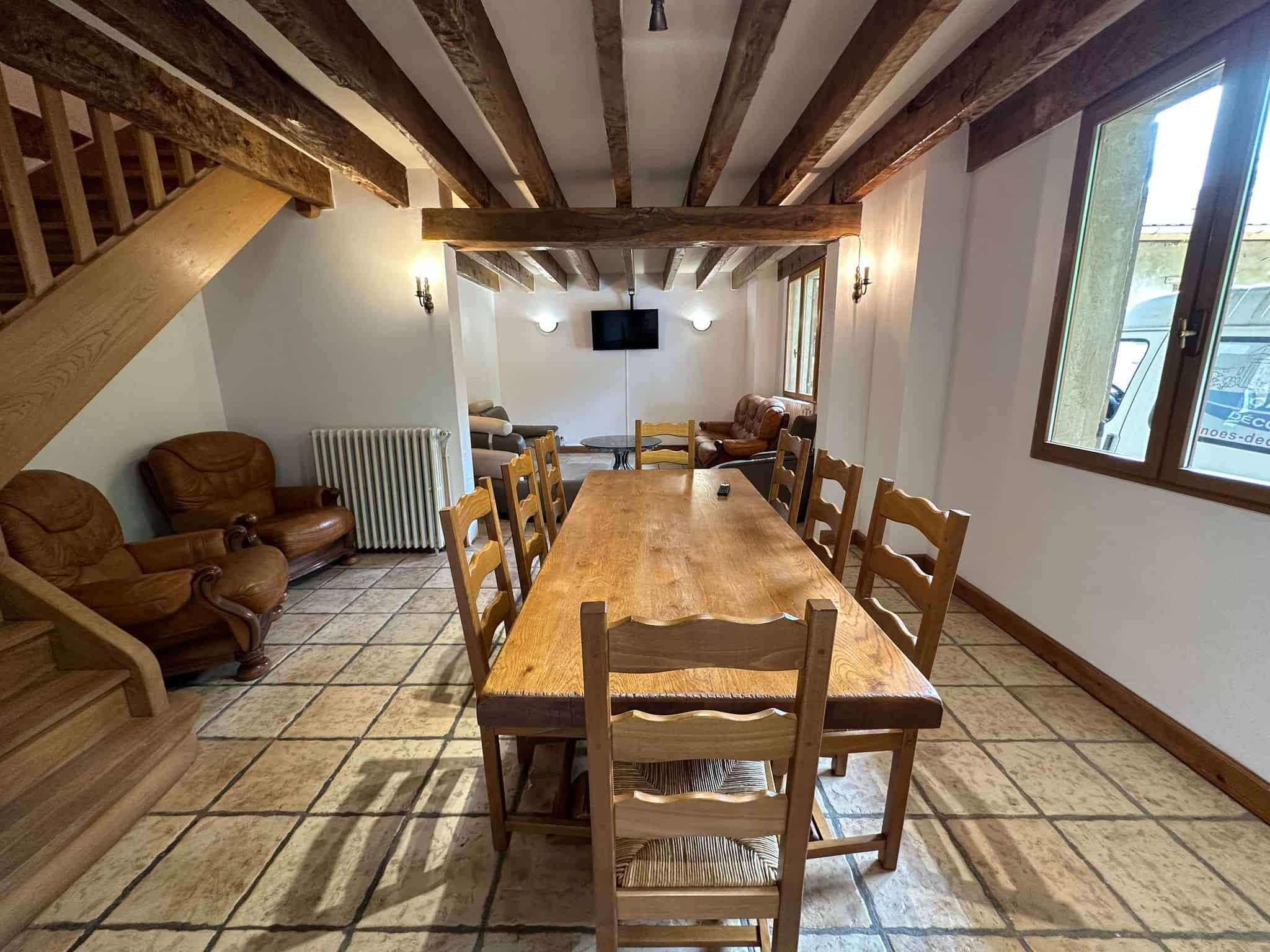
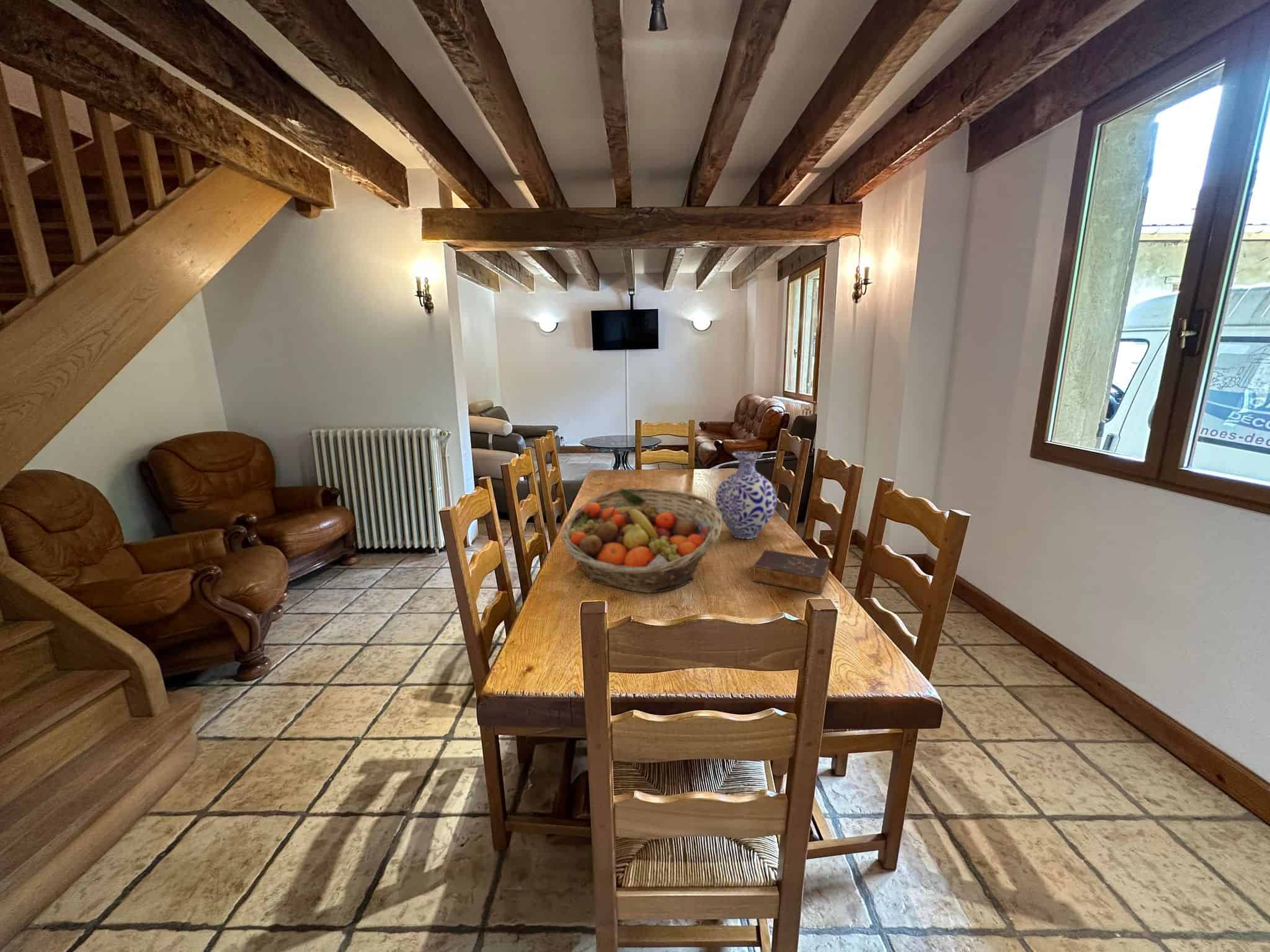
+ fruit basket [561,487,723,593]
+ book [752,549,830,595]
+ vase [715,451,778,540]
